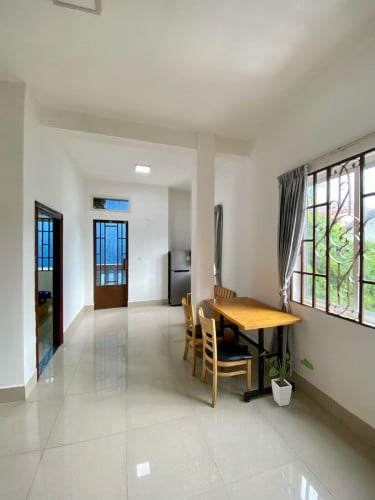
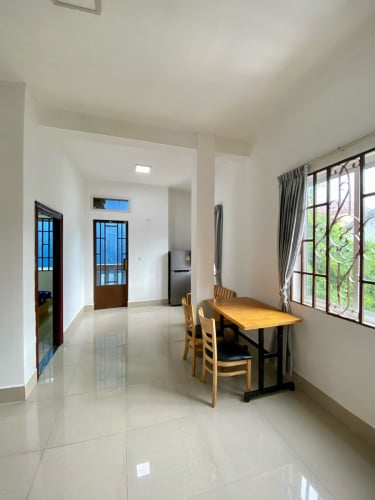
- house plant [260,350,315,407]
